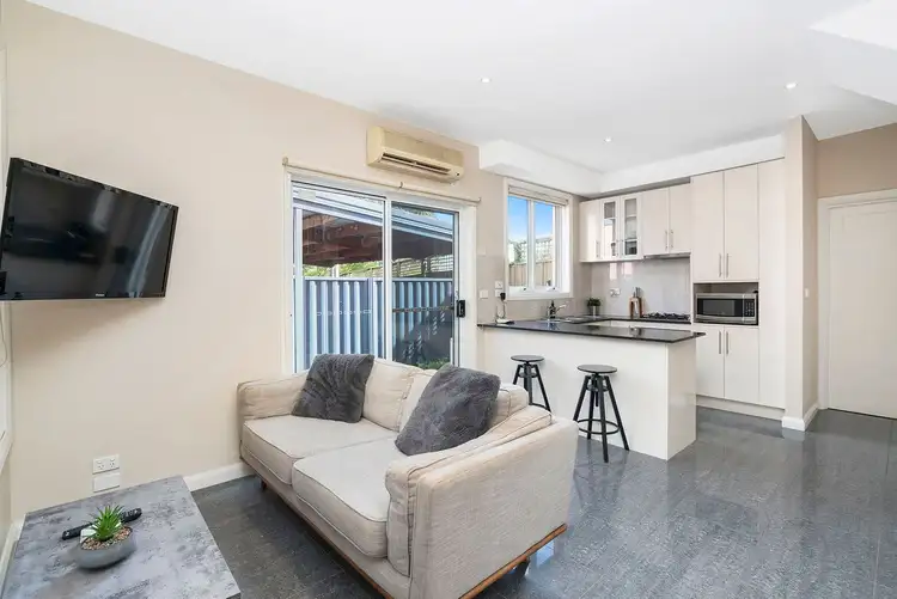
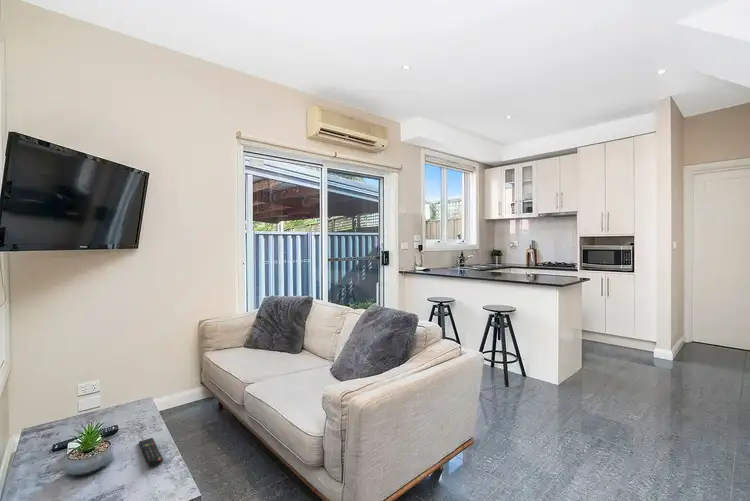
+ remote control [138,437,164,468]
